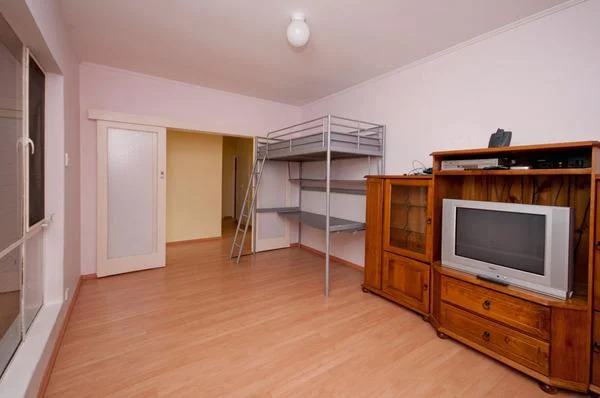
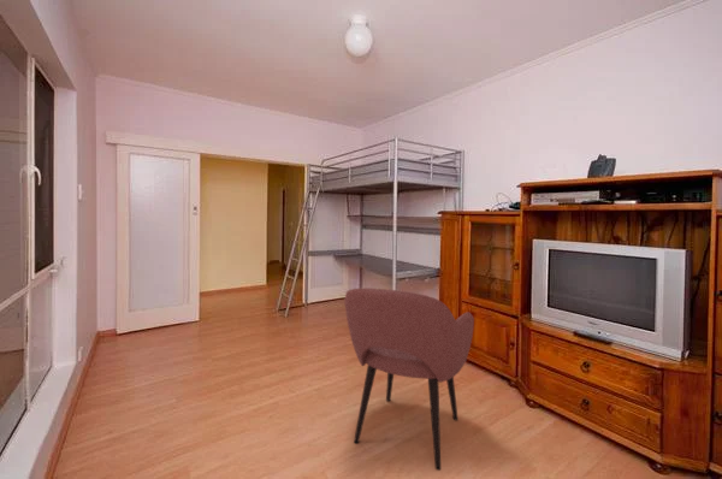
+ armchair [343,286,475,472]
